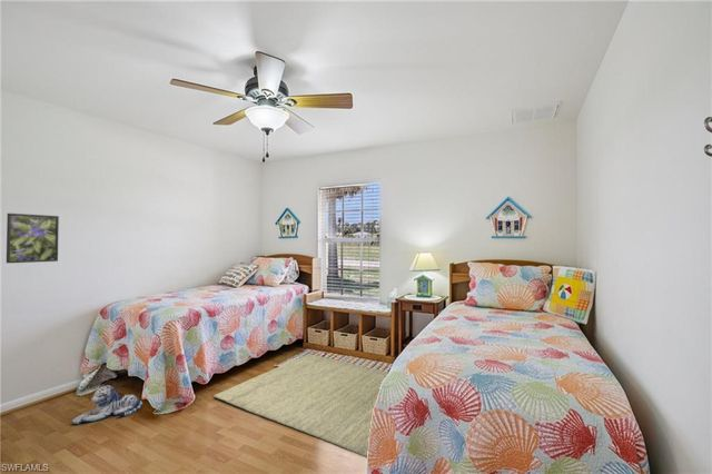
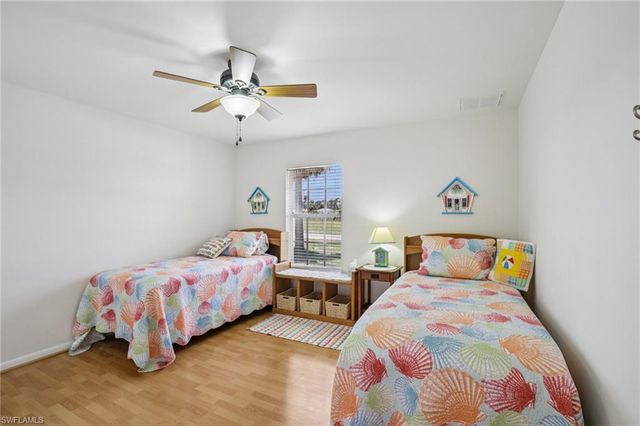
- plush toy [71,384,144,425]
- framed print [6,213,60,264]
- rug [212,353,389,458]
